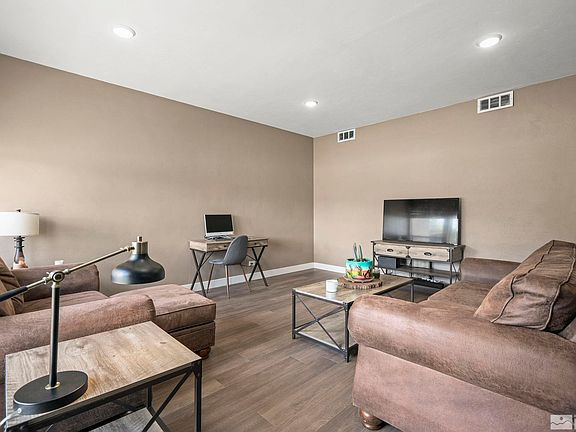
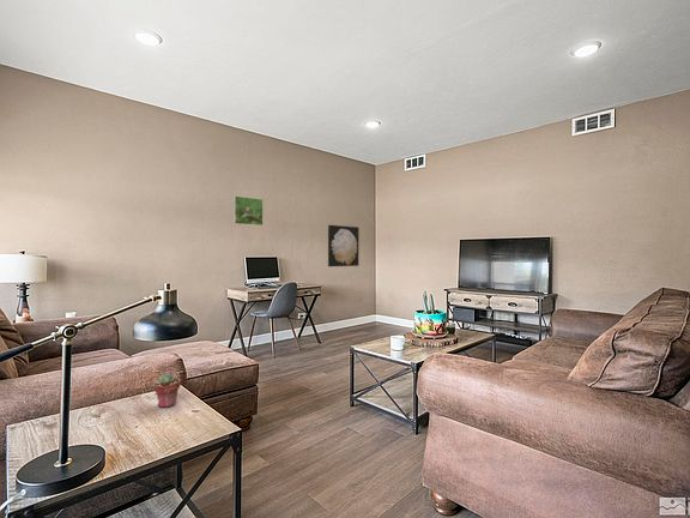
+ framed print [232,194,265,227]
+ wall art [327,224,359,267]
+ potted succulent [152,372,181,409]
